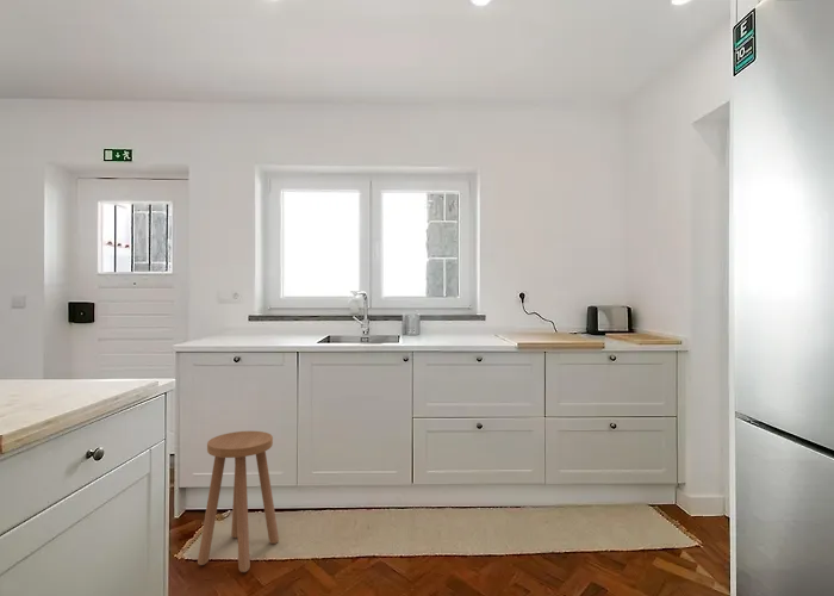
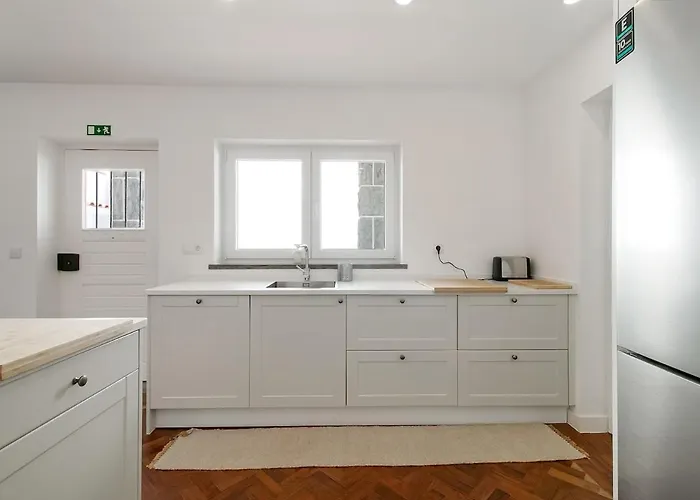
- stool [197,430,280,573]
